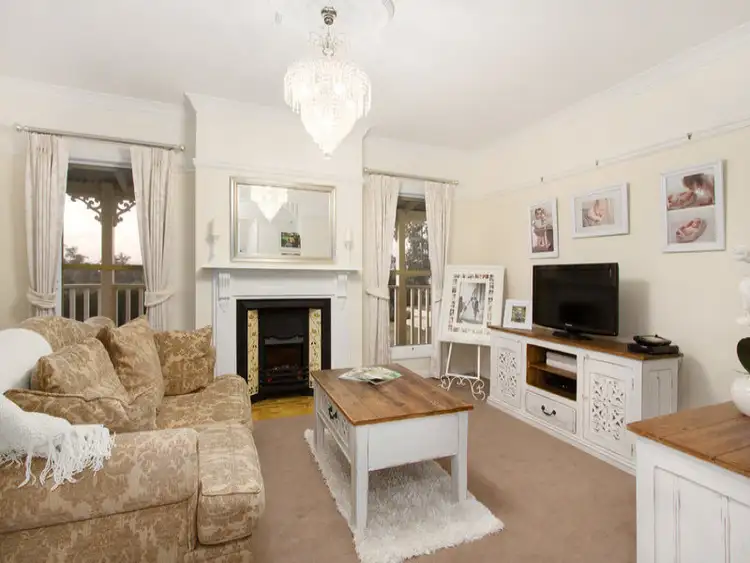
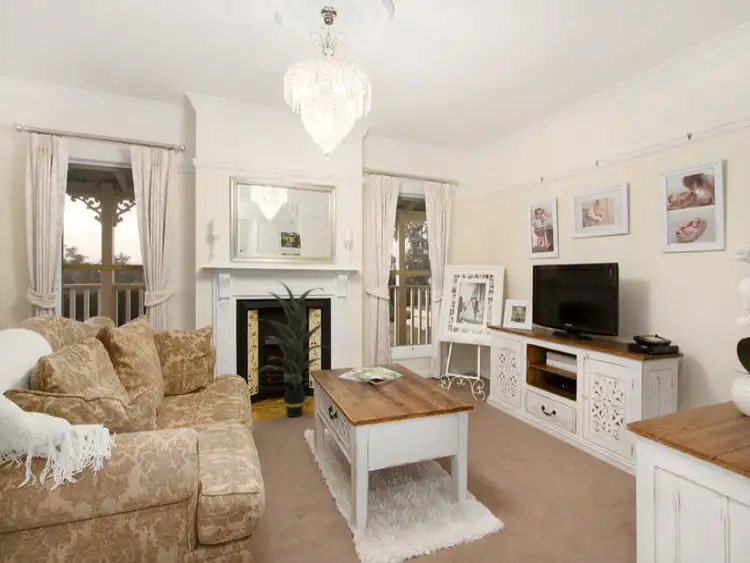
+ indoor plant [253,280,333,418]
